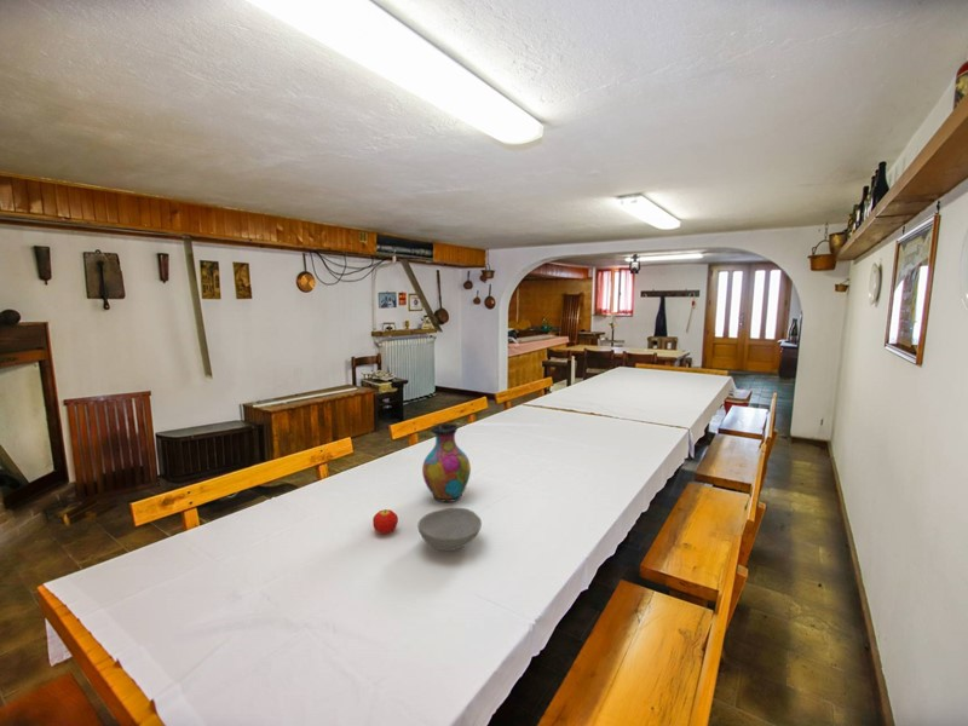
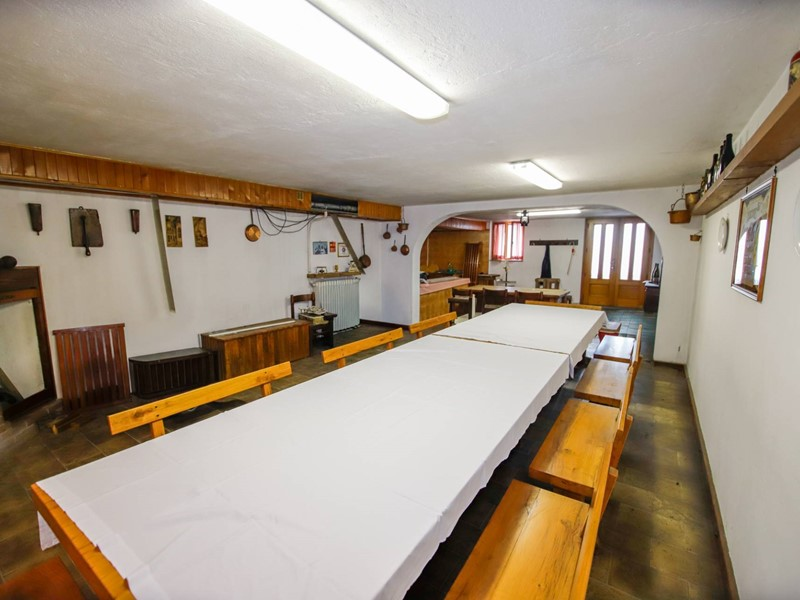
- bowl [416,507,483,552]
- vase [421,422,472,503]
- fruit [371,508,399,535]
